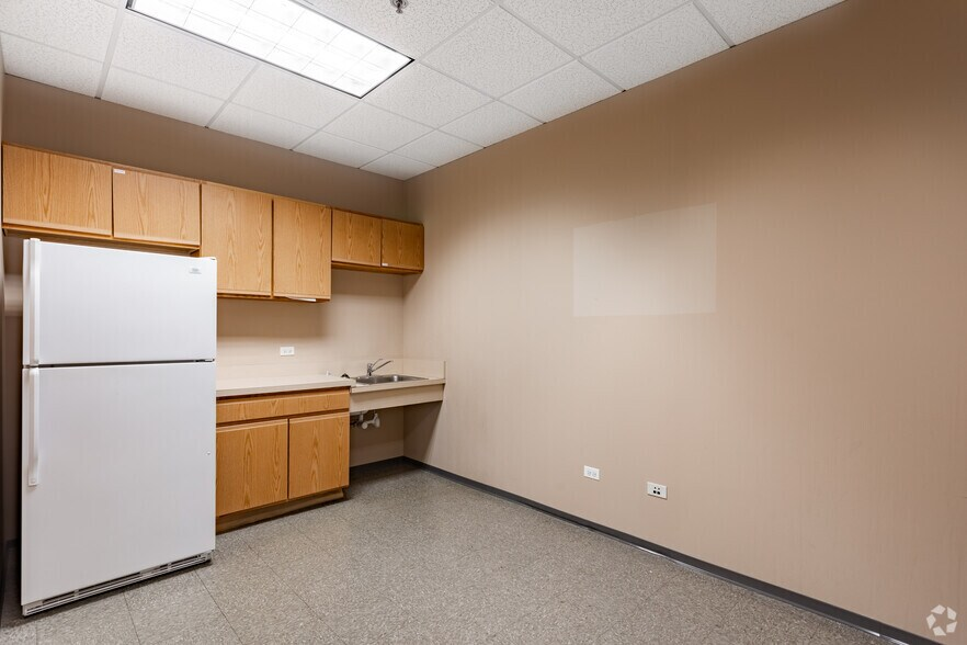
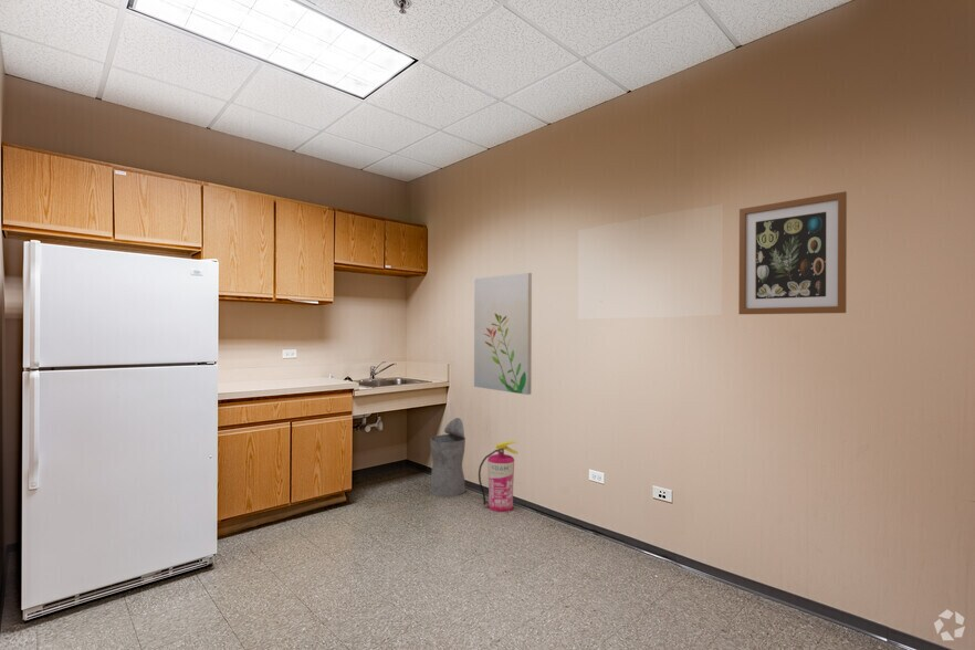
+ fire extinguisher [478,440,520,513]
+ wall art [737,190,848,315]
+ trash can [429,417,466,497]
+ wall art [473,272,533,396]
